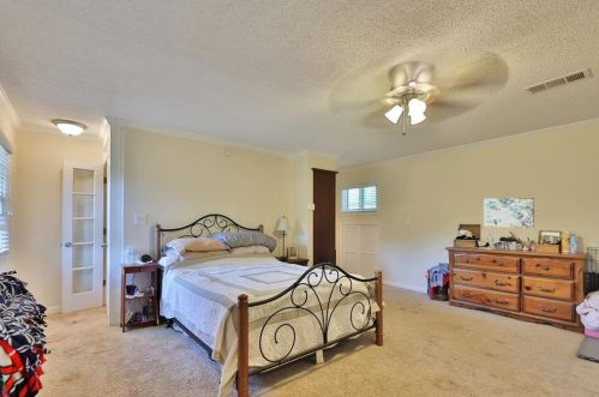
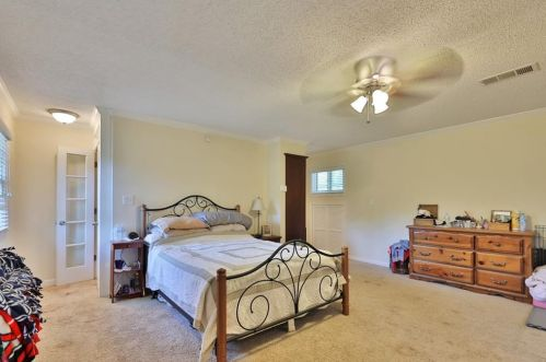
- wall art [483,197,535,229]
